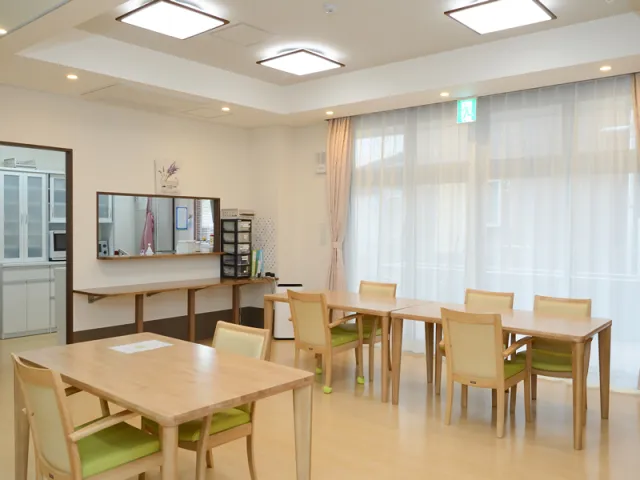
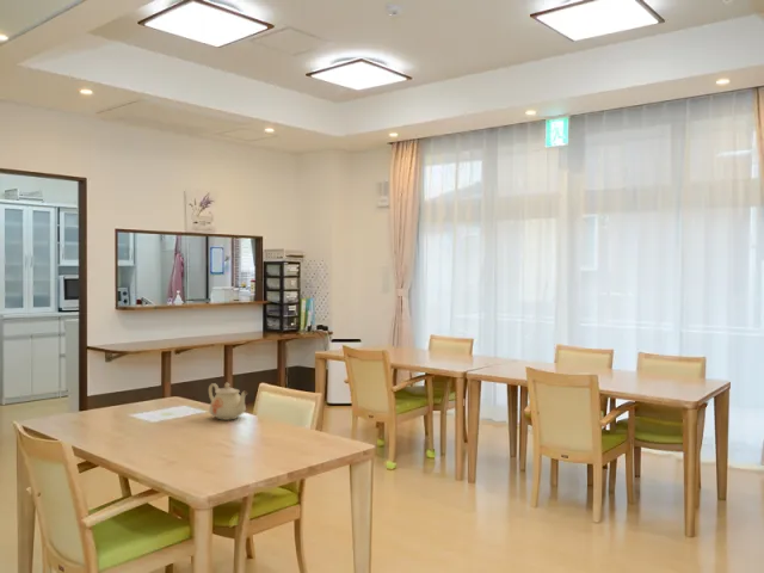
+ teapot [208,381,248,421]
